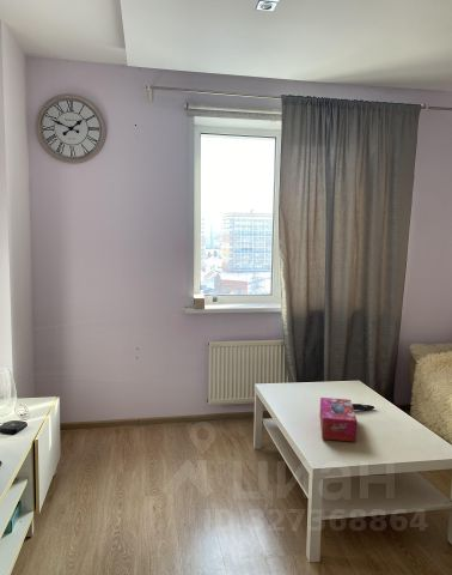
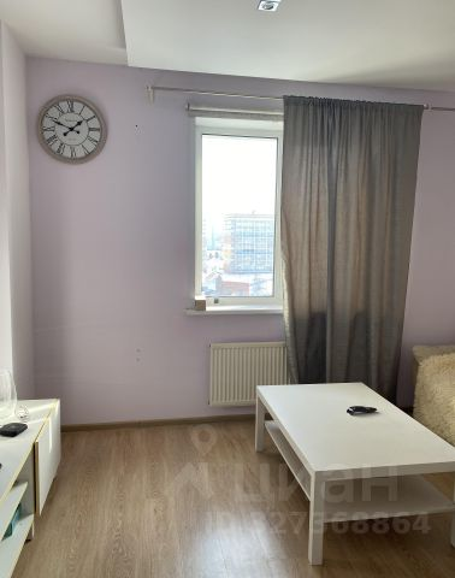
- tissue box [318,397,359,443]
